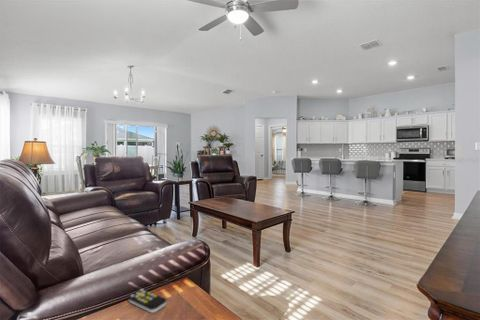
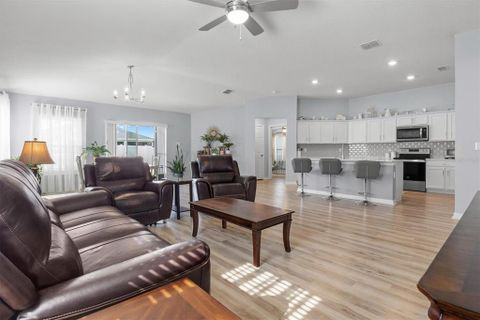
- remote control [128,288,167,314]
